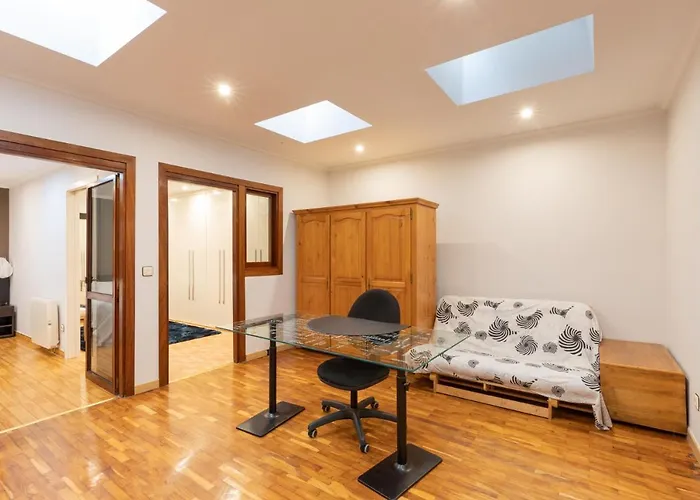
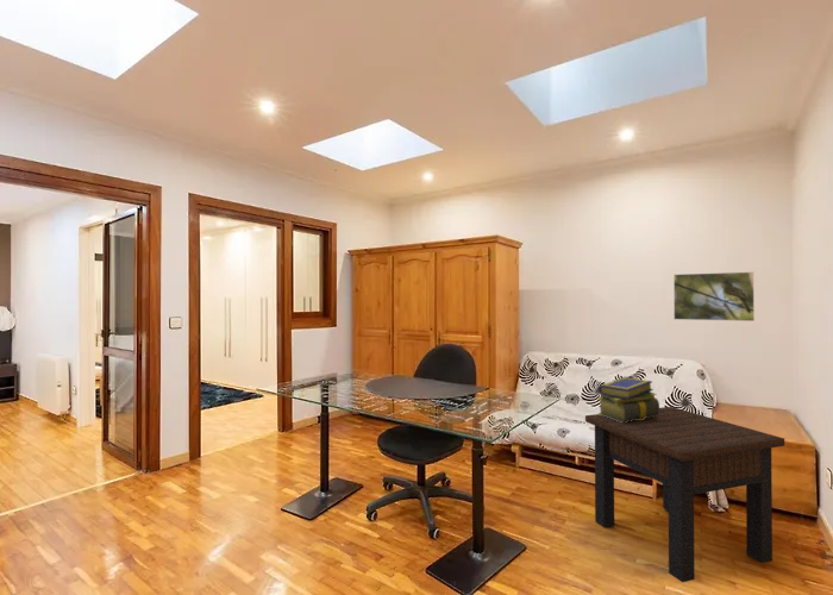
+ stack of books [596,376,660,422]
+ side table [584,406,785,583]
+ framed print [672,270,756,322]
